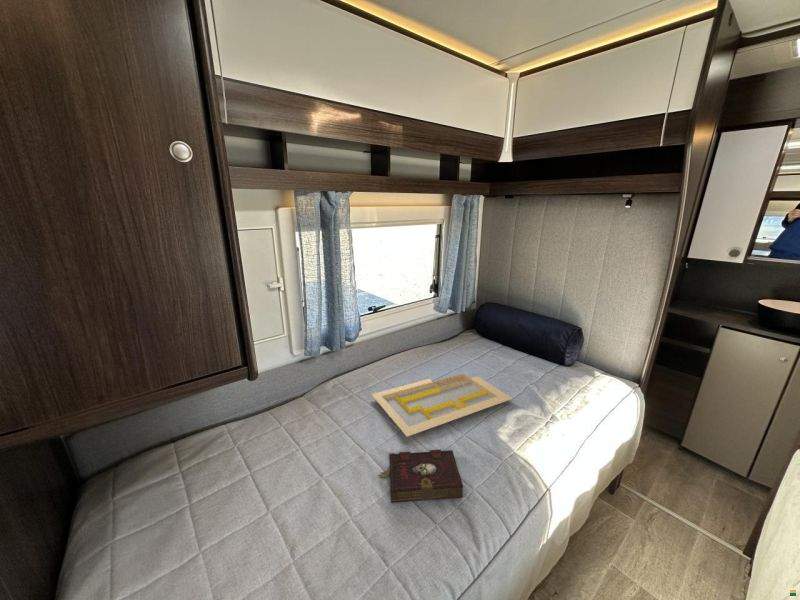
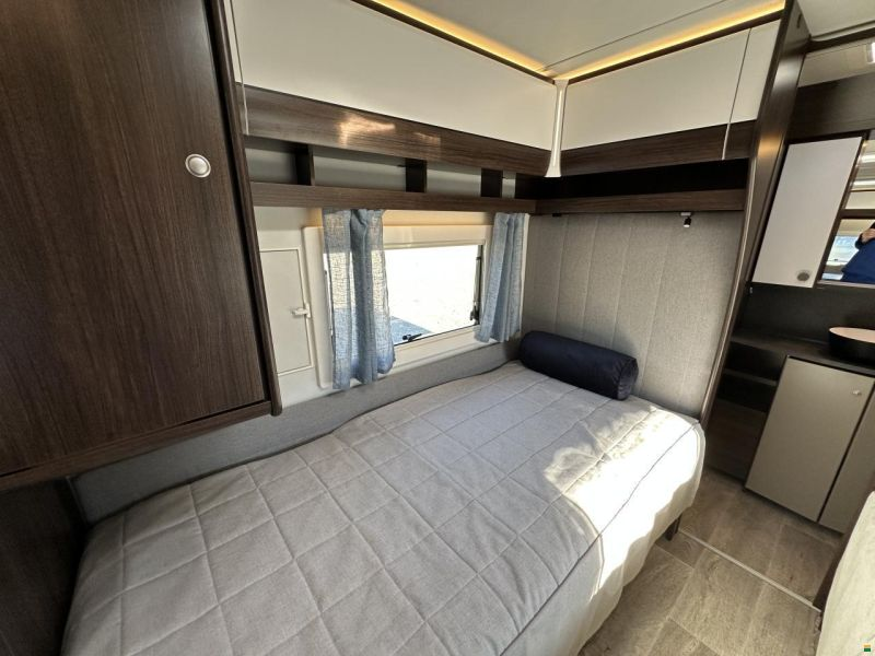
- serving tray [370,372,514,438]
- book [377,449,464,504]
